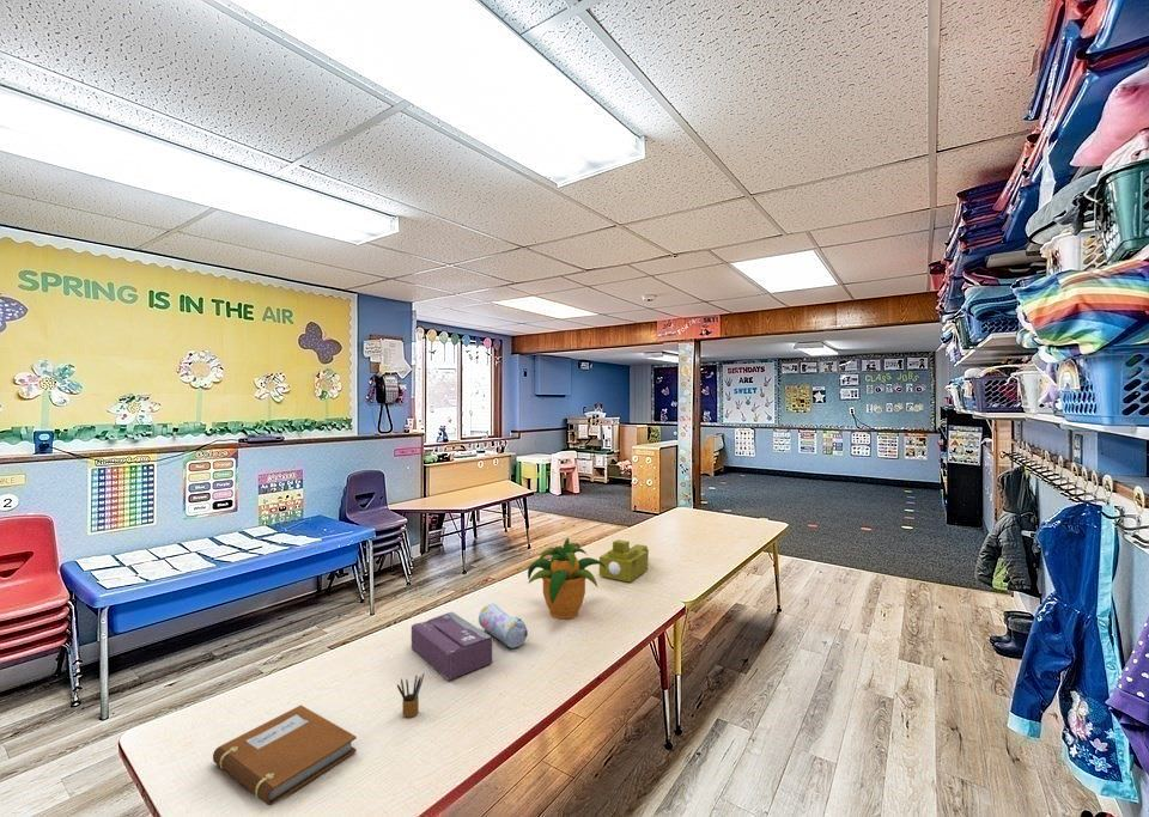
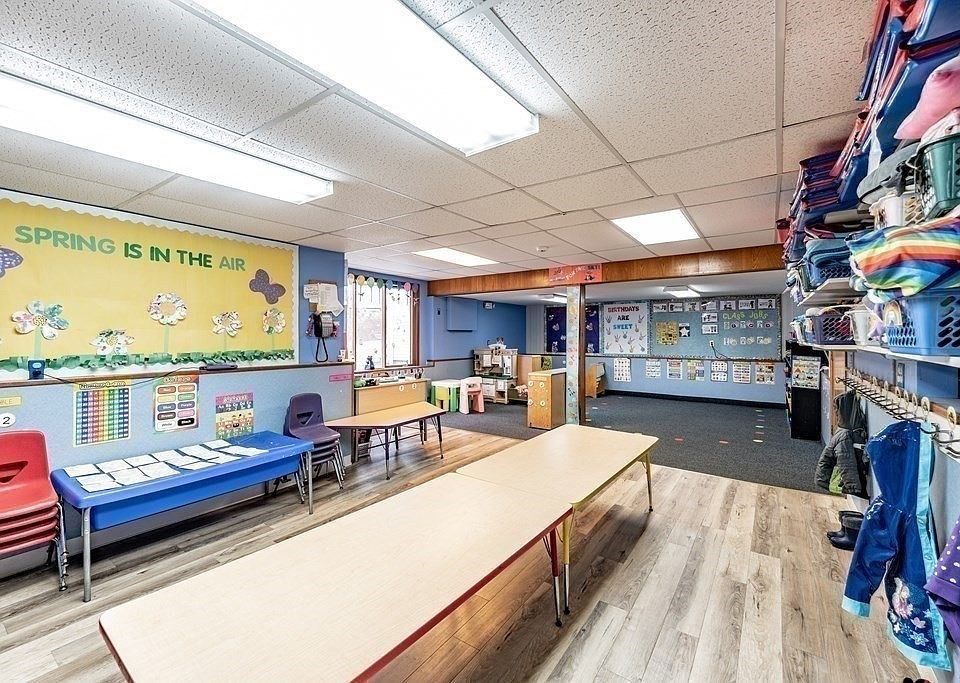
- toy blocks [598,538,650,583]
- pencil case [478,602,529,650]
- pencil box [396,672,426,719]
- potted plant [527,537,606,620]
- tissue box [411,610,493,682]
- notebook [212,705,358,806]
